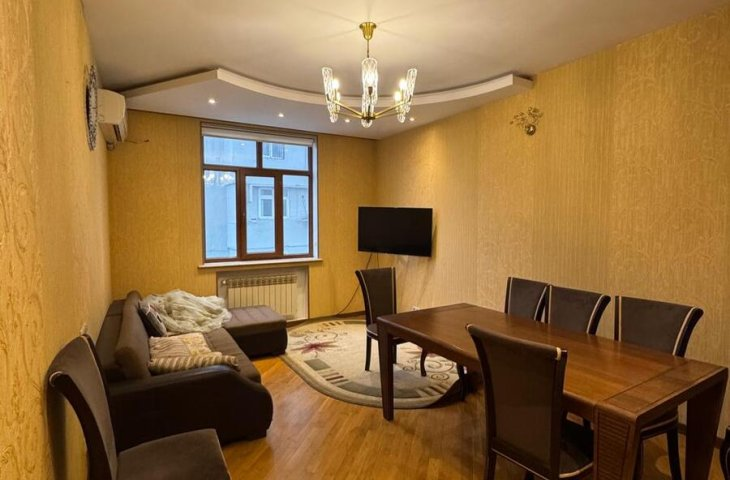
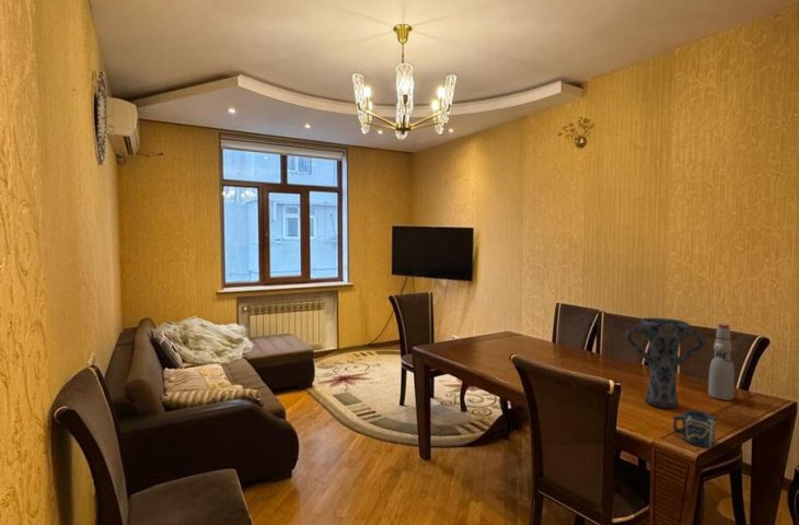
+ bottle [707,323,736,401]
+ vase [625,317,706,409]
+ cup [672,409,717,448]
